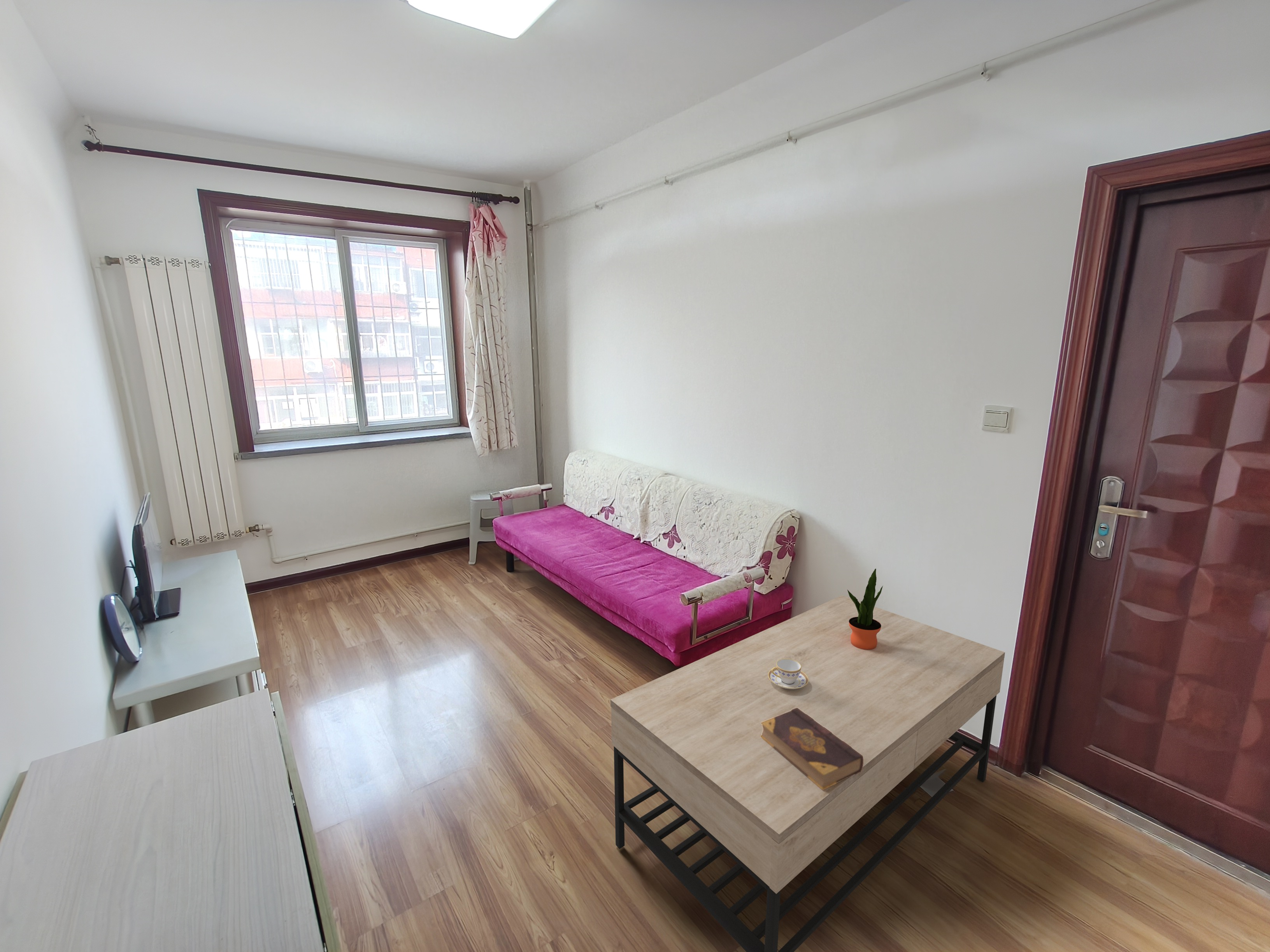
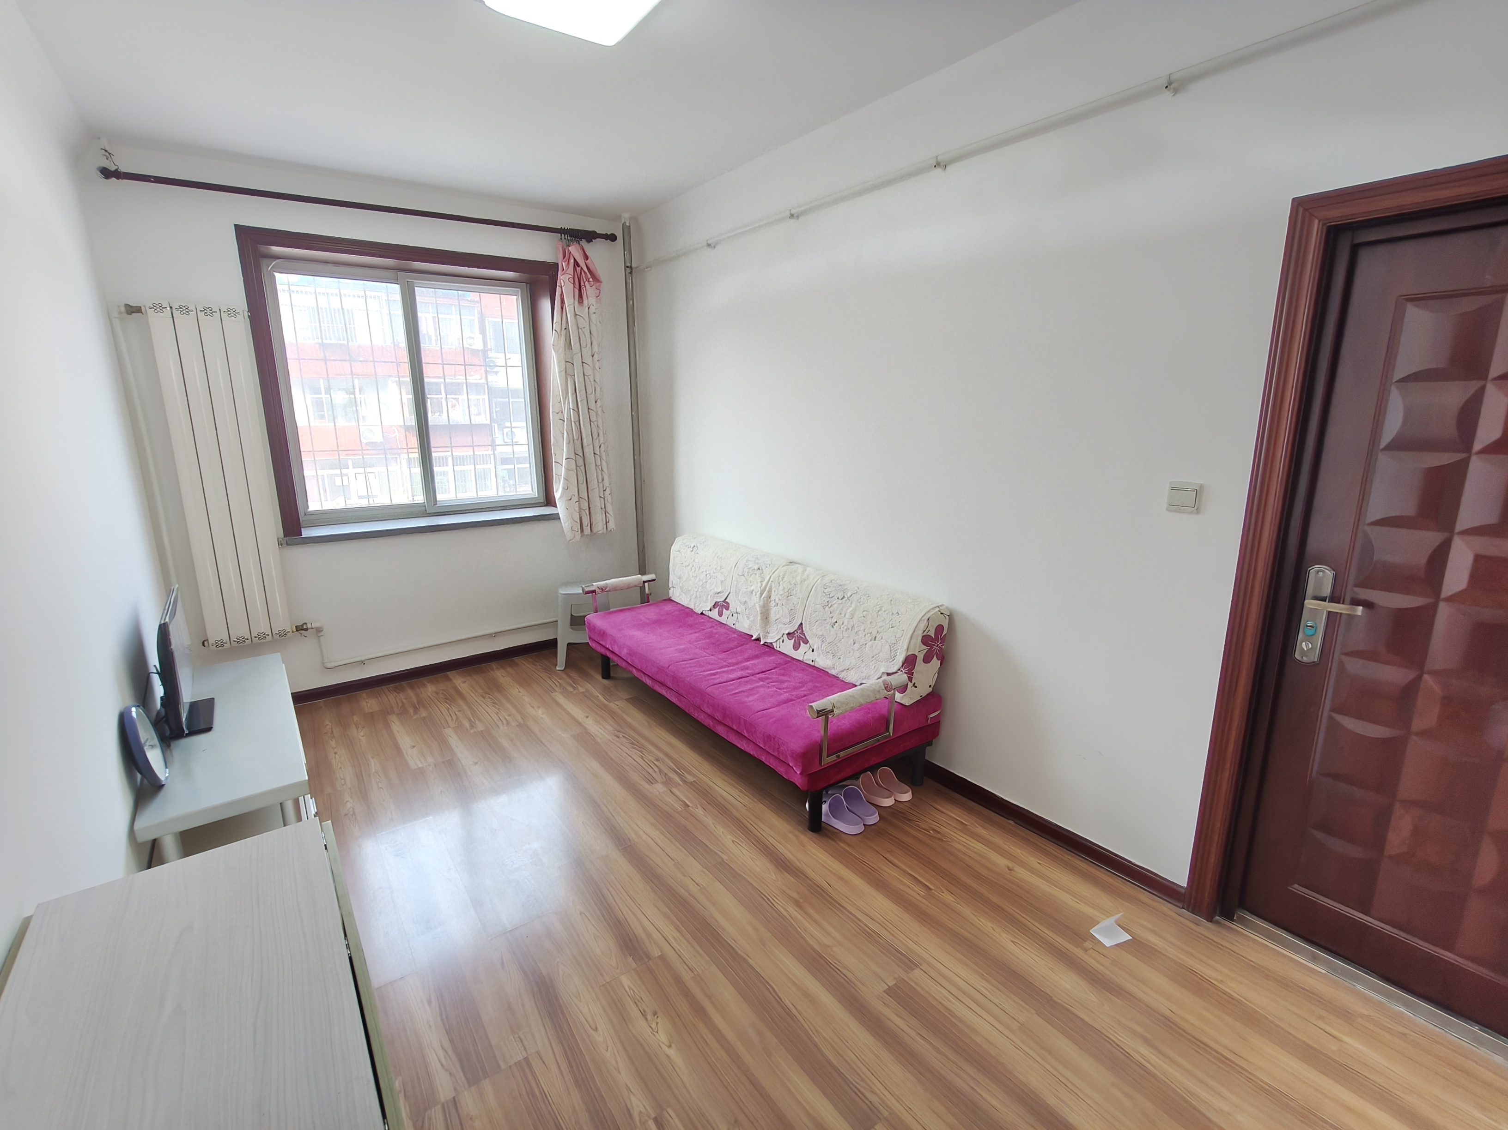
- coffee table [610,595,1005,952]
- teacup [768,659,809,689]
- book [761,708,863,790]
- potted plant [847,568,884,650]
